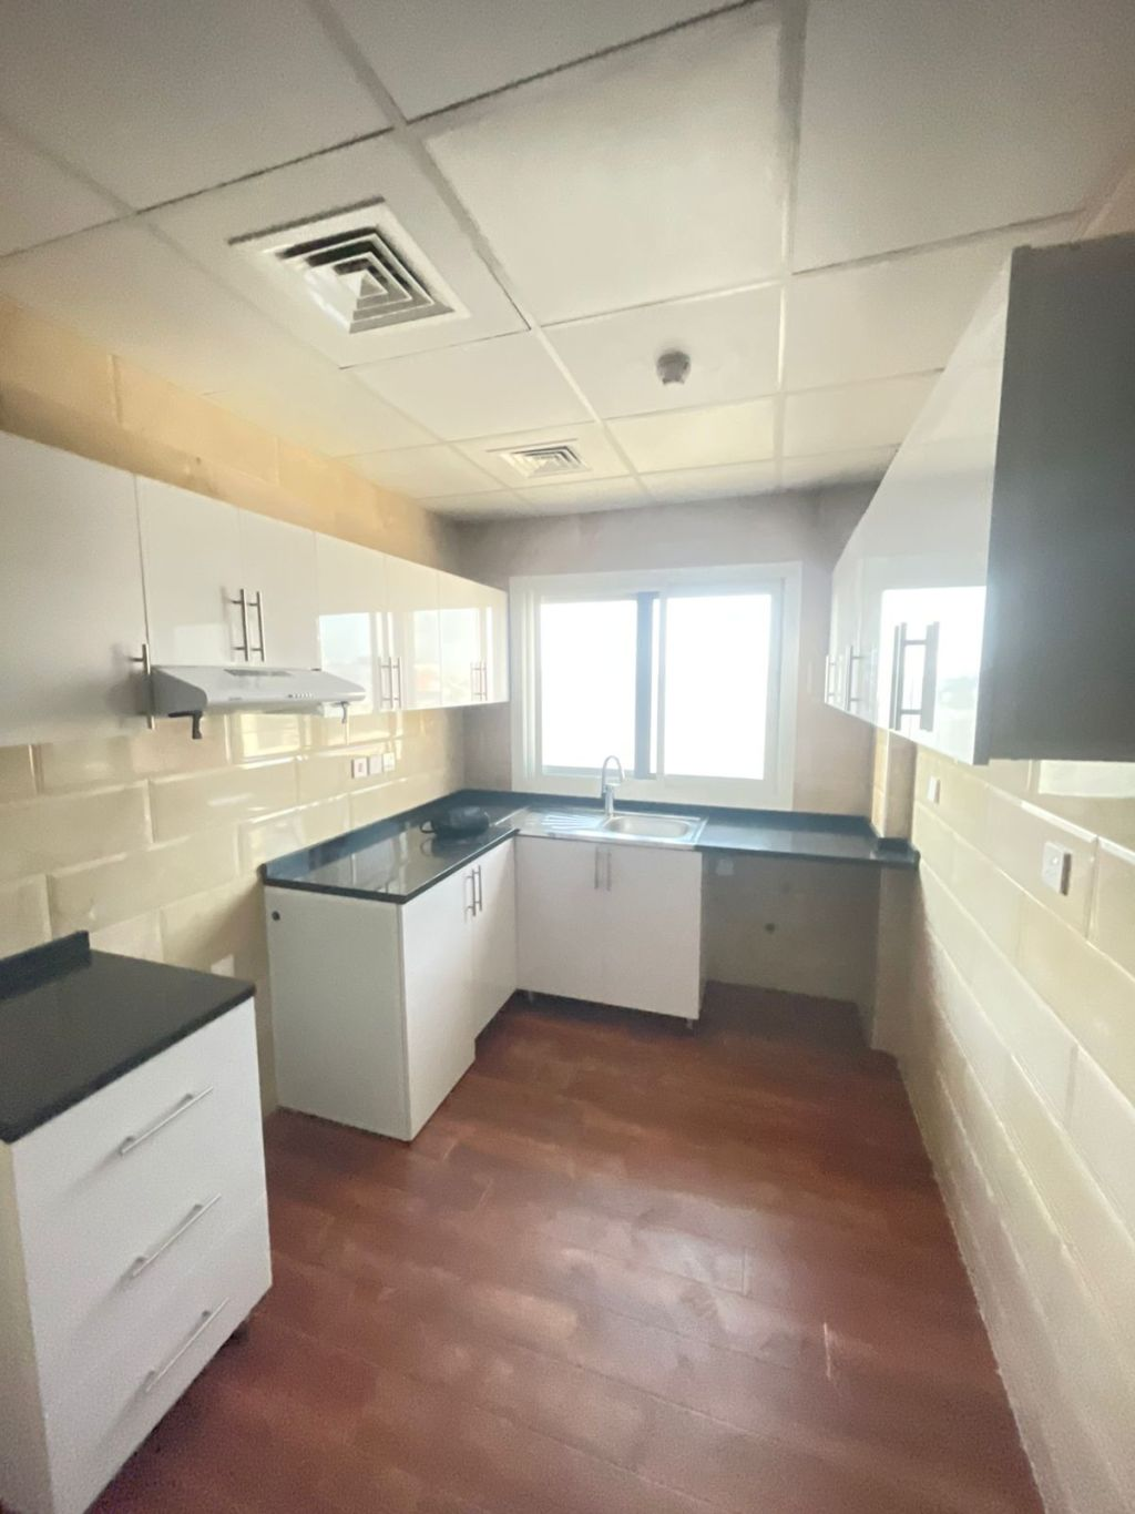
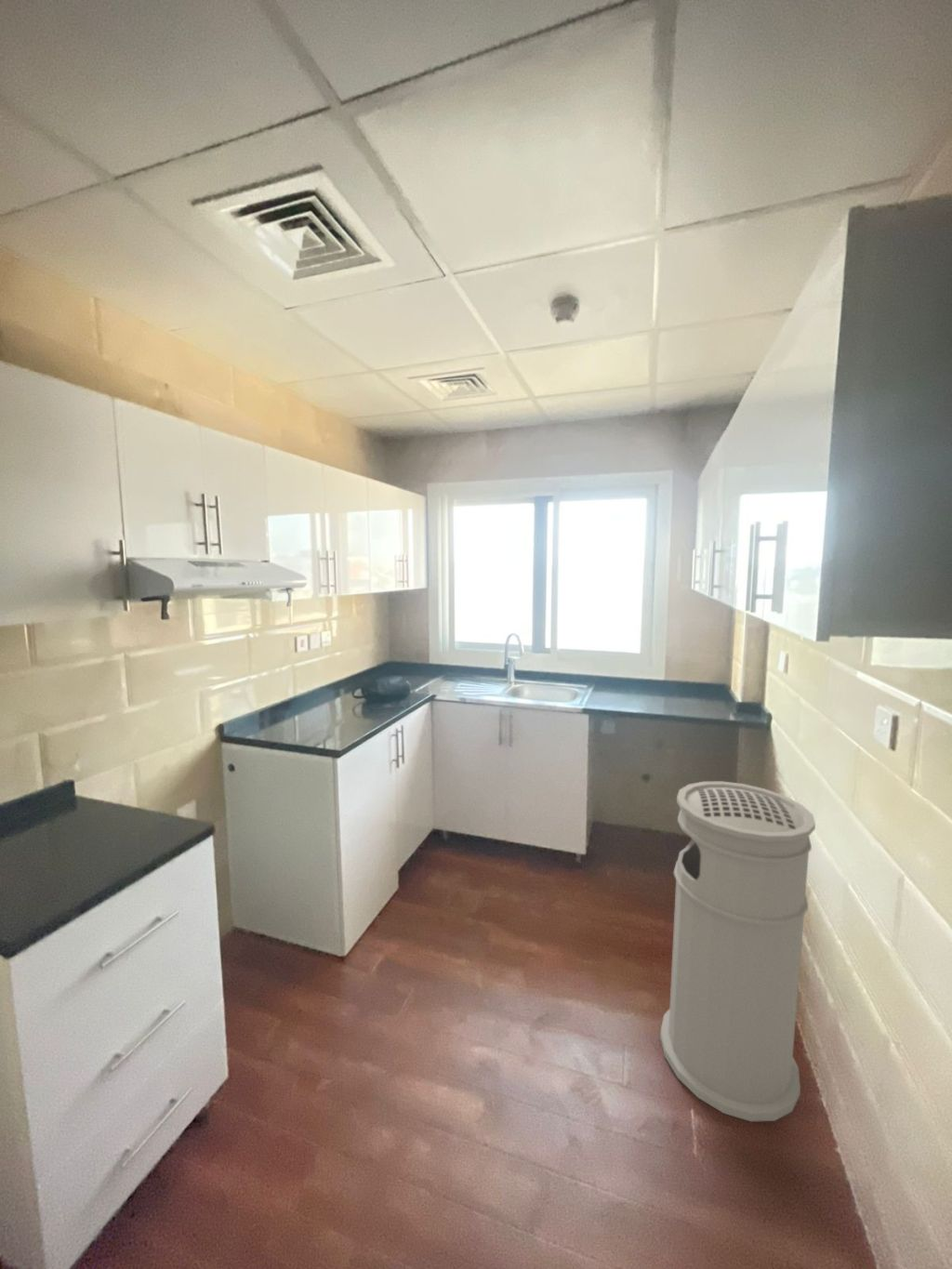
+ trash can [659,781,816,1123]
